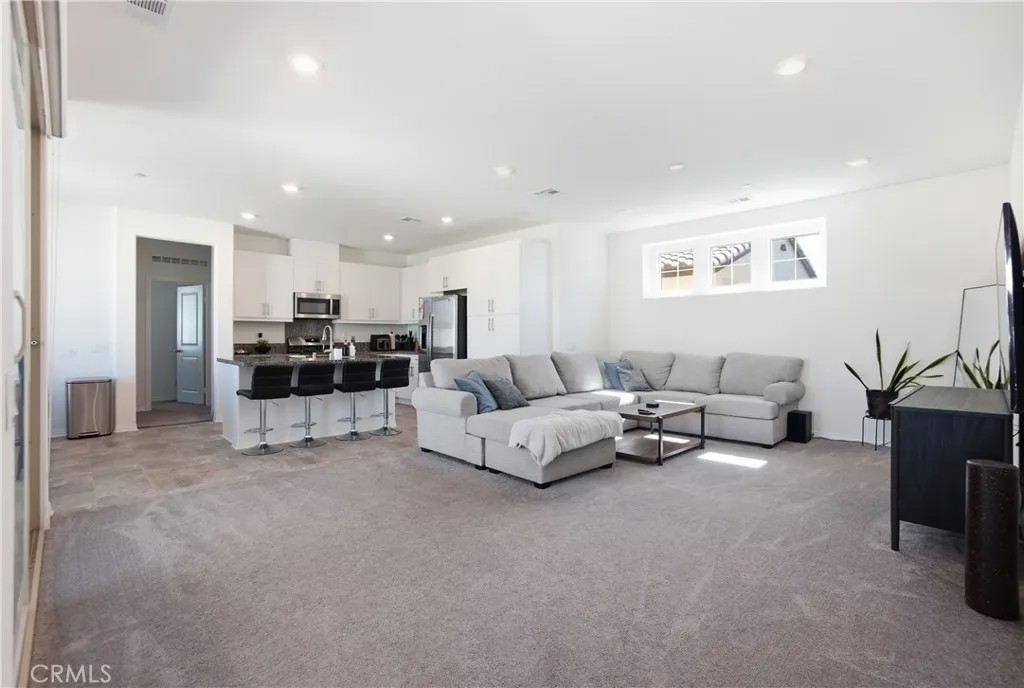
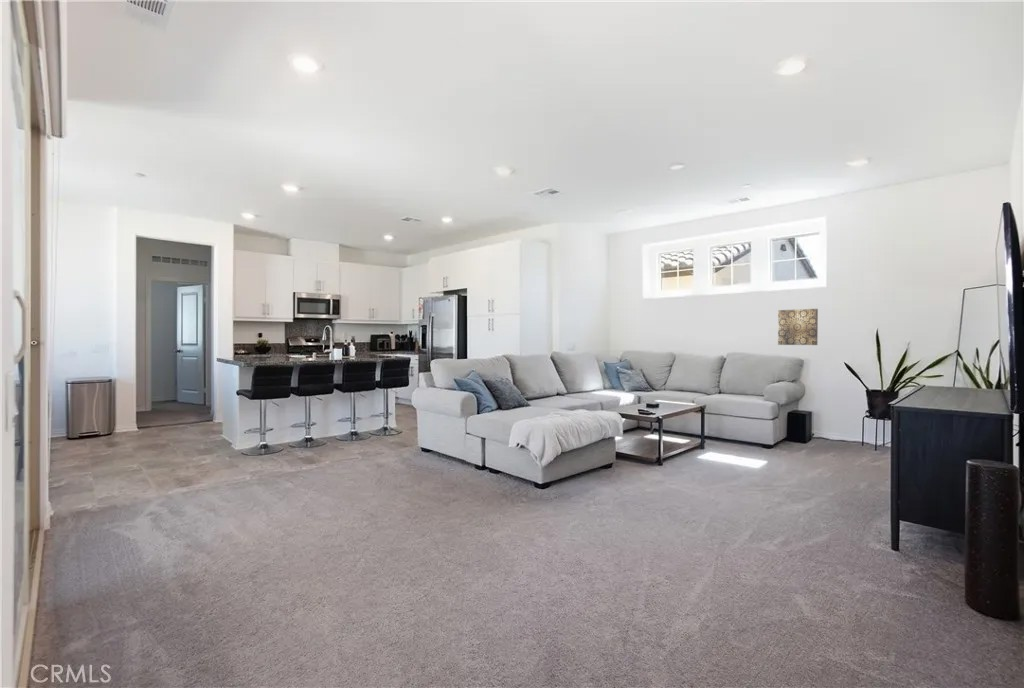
+ wall art [777,308,819,346]
